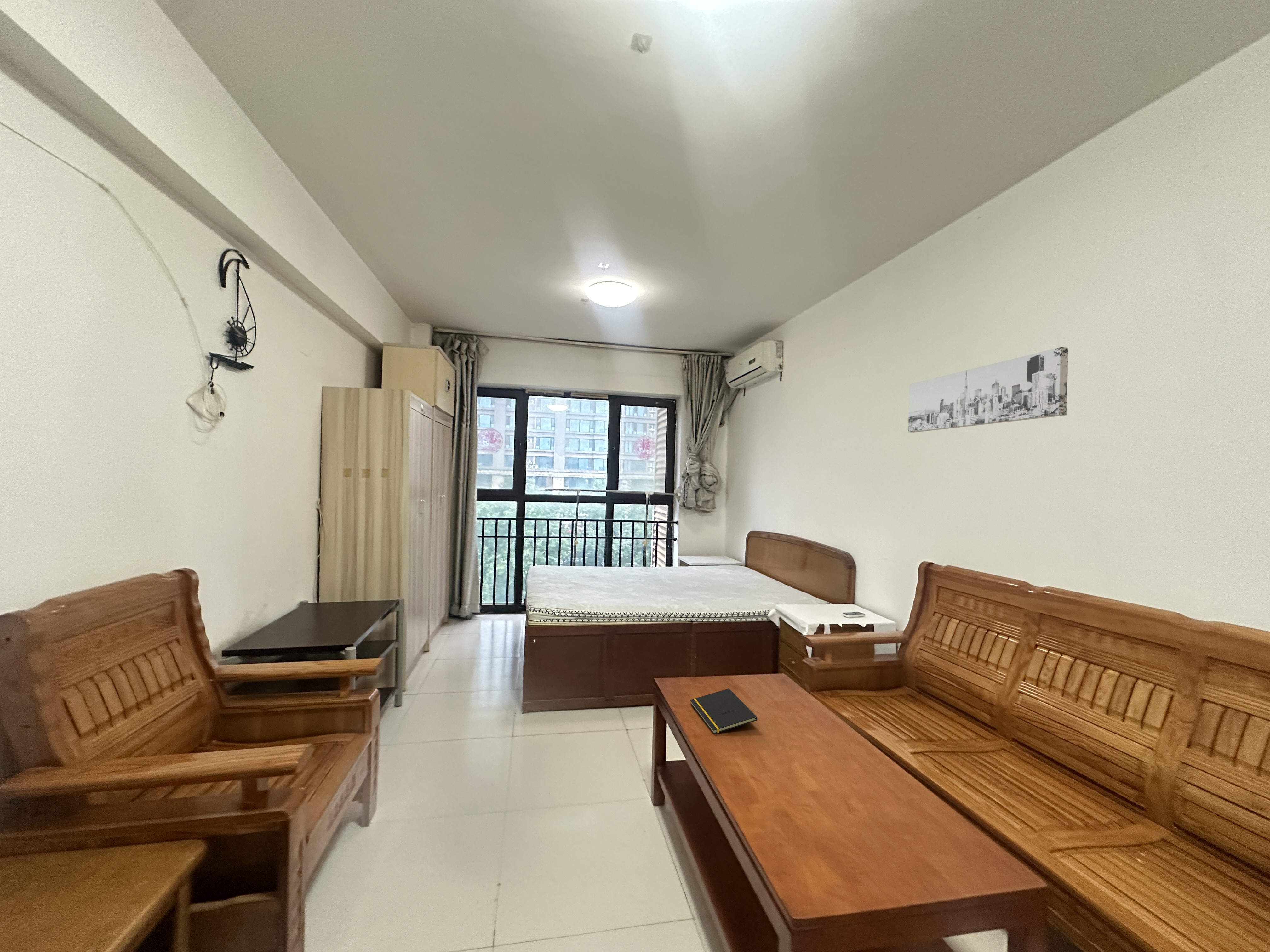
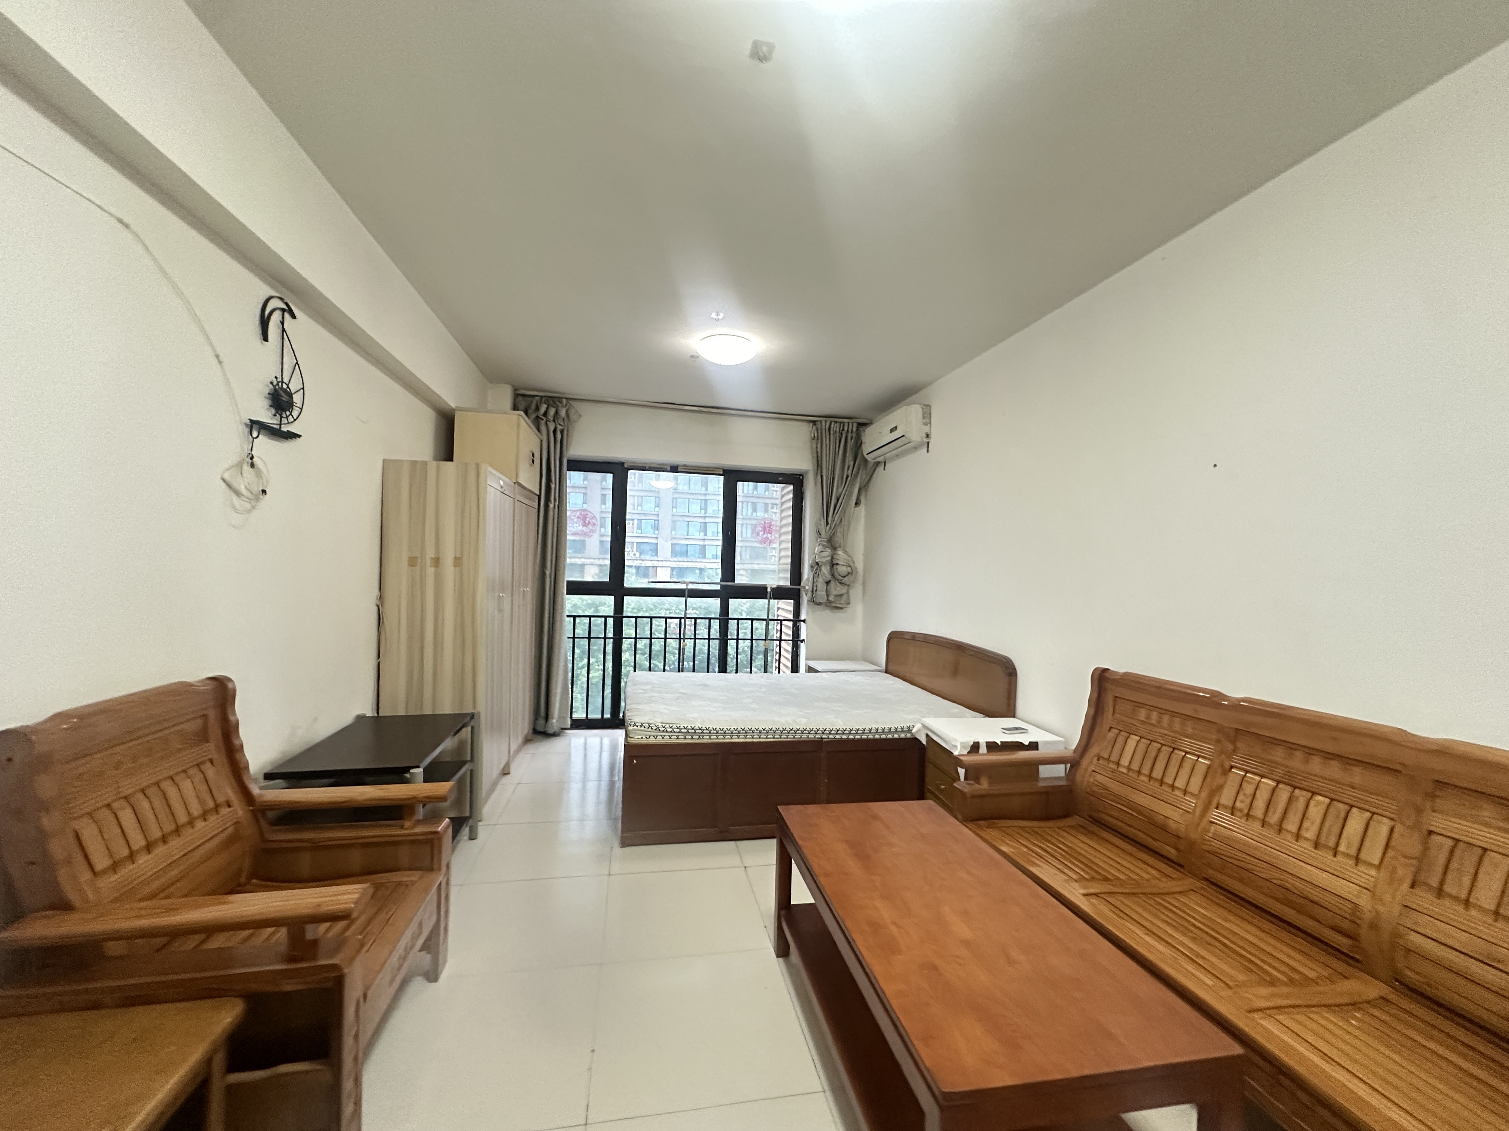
- wall art [908,347,1069,433]
- notepad [690,688,758,734]
